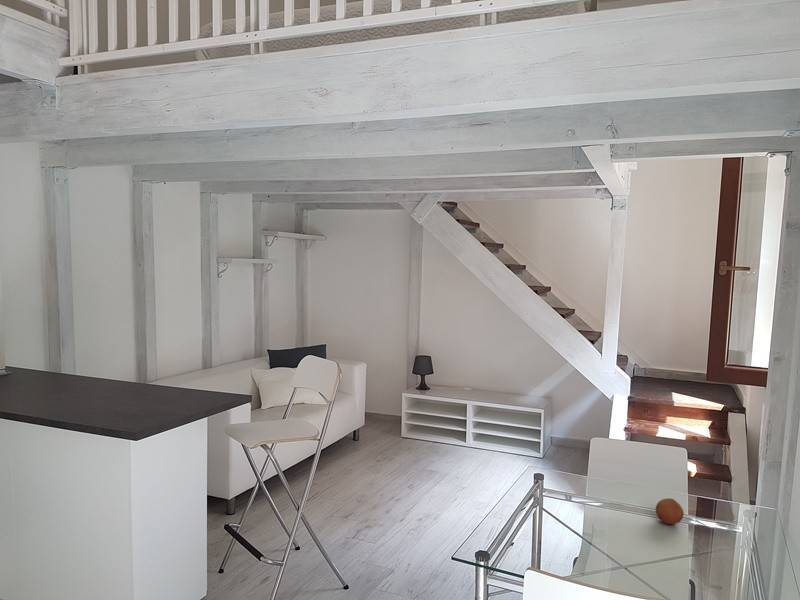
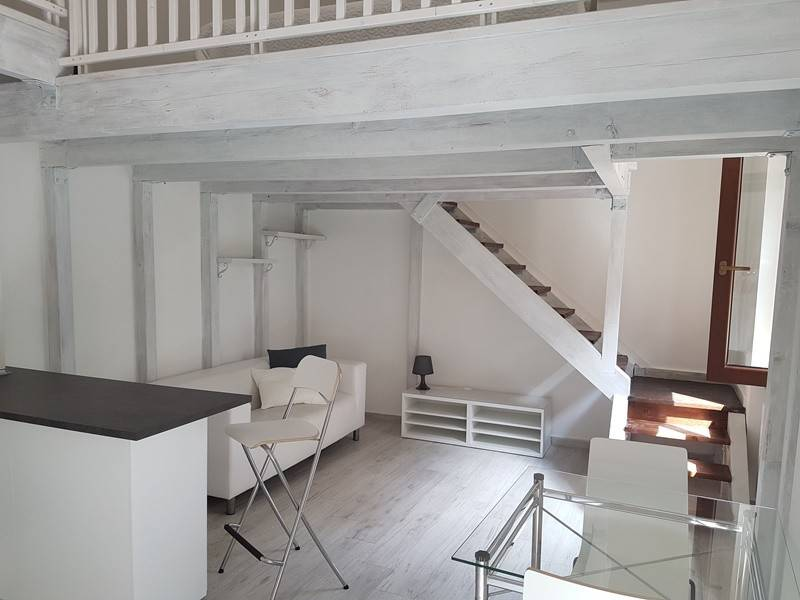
- fruit [655,497,685,525]
